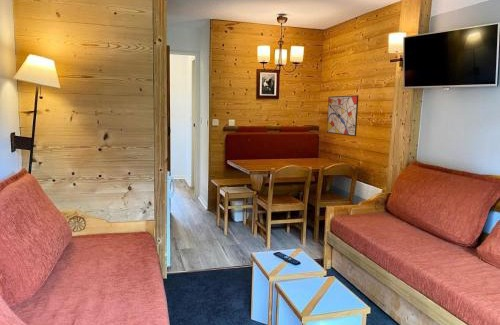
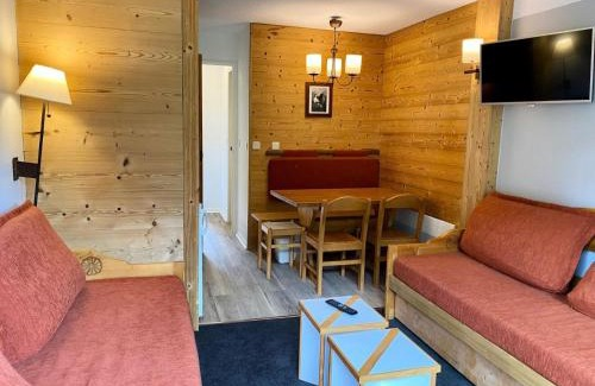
- wall art [326,94,360,137]
